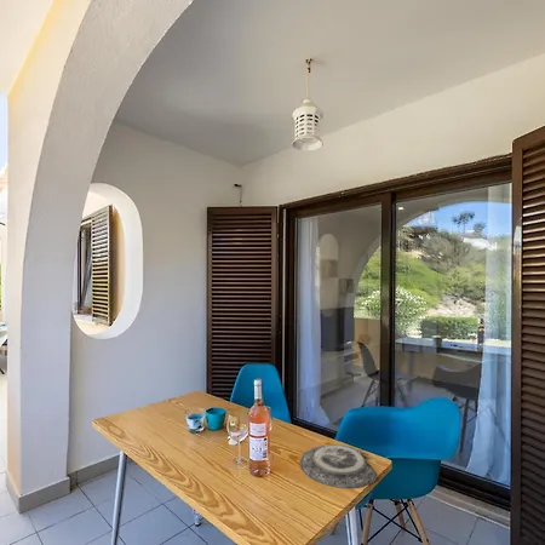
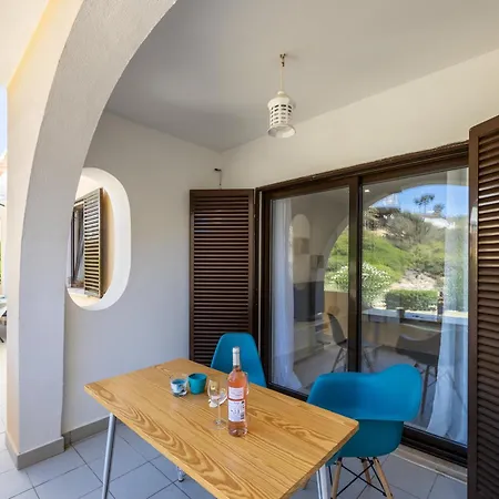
- plate [299,443,379,489]
